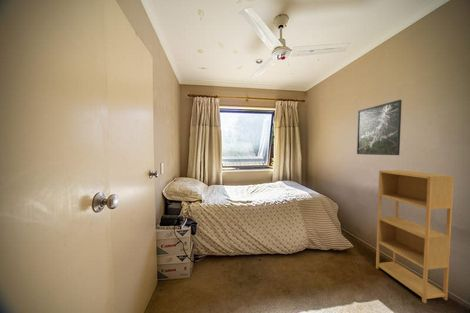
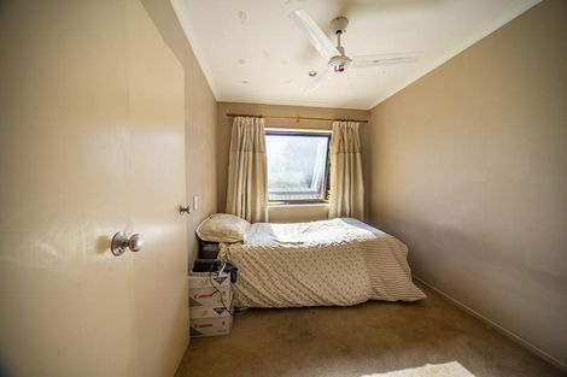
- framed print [356,99,403,156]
- shelving unit [375,169,455,304]
